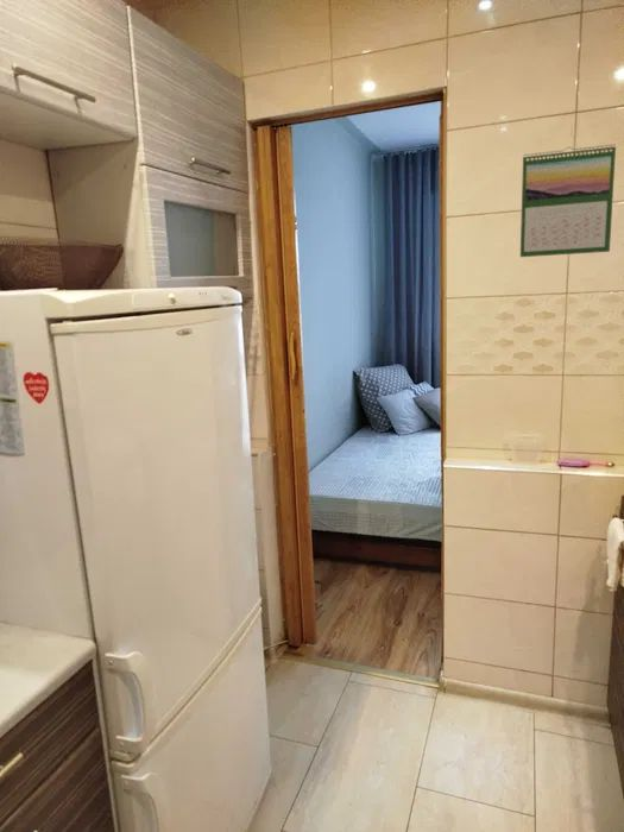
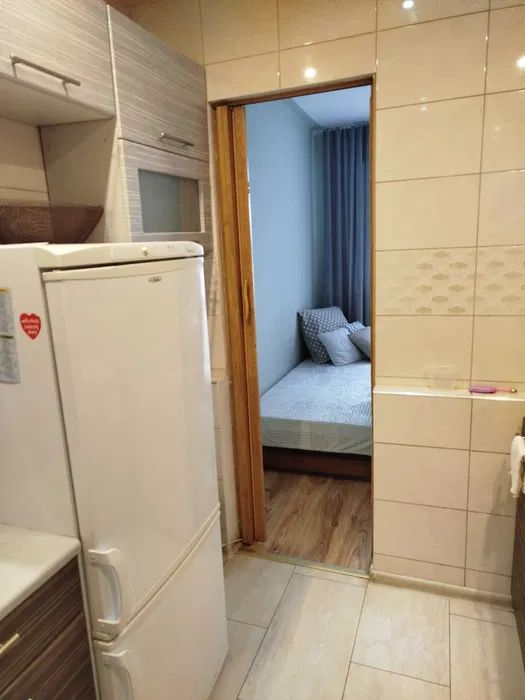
- calendar [519,143,617,258]
